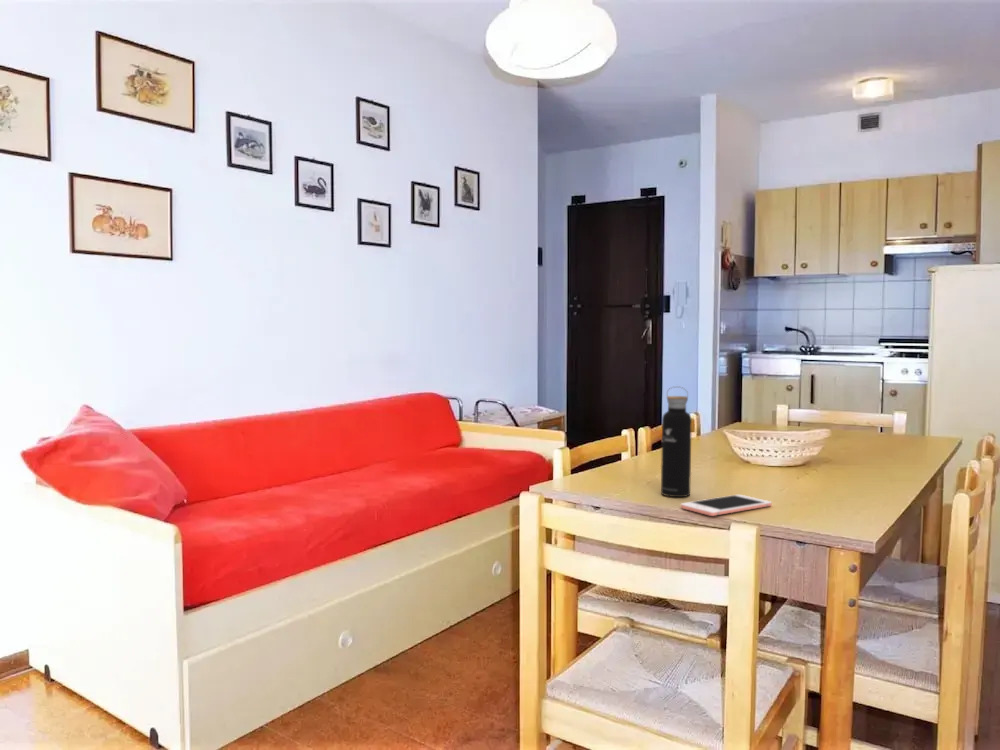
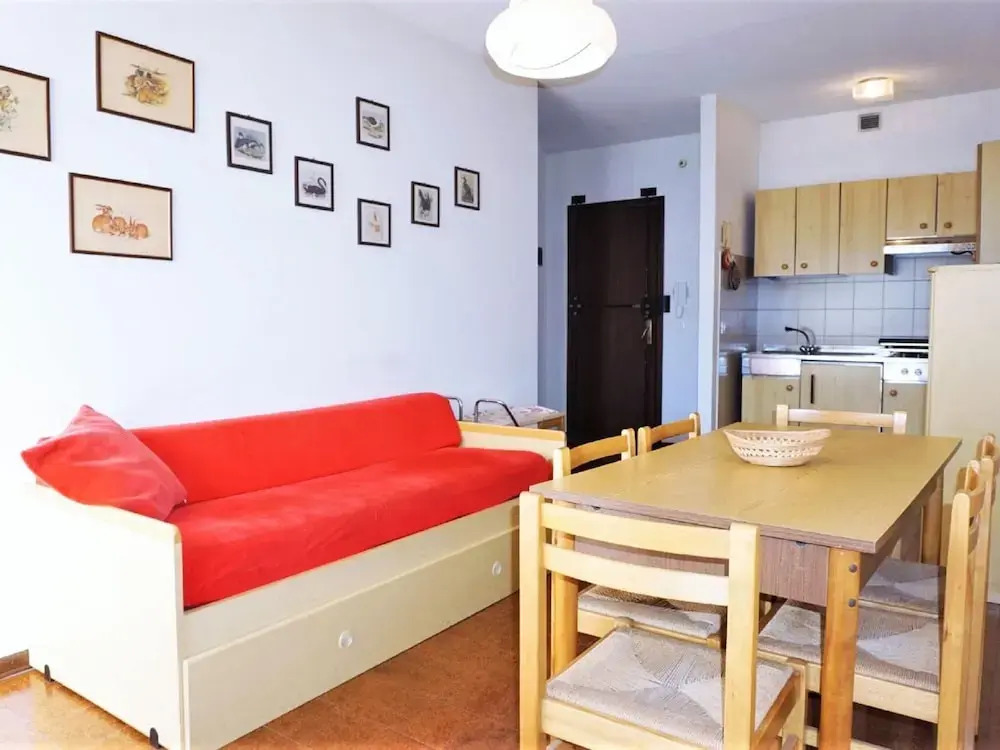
- cell phone [680,494,773,517]
- water bottle [660,385,693,498]
